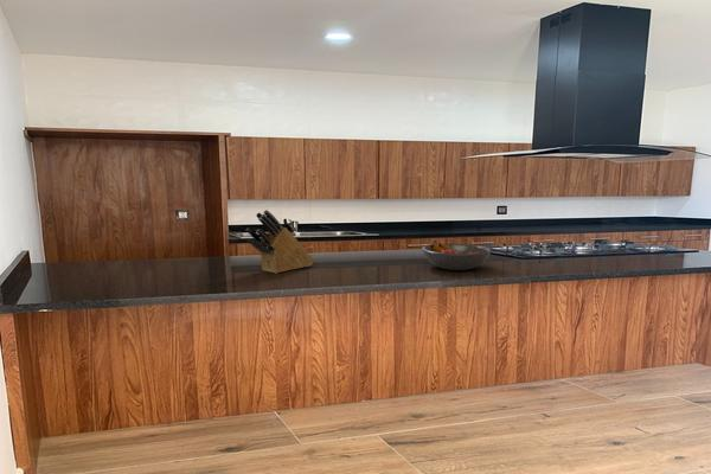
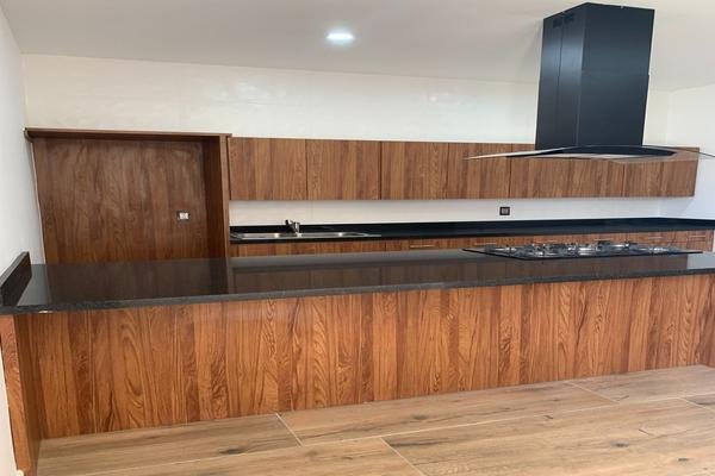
- knife block [245,209,315,275]
- fruit bowl [421,242,493,271]
